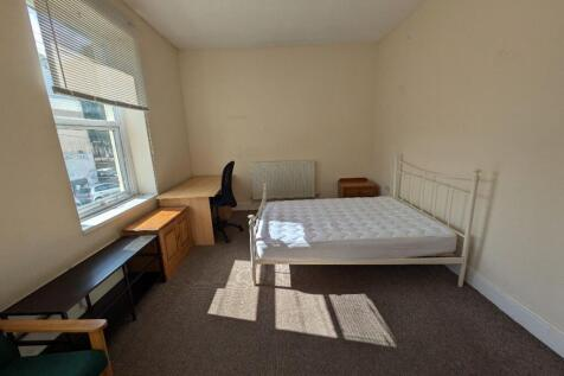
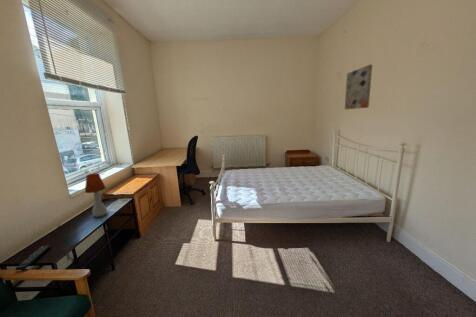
+ remote control [14,244,52,271]
+ table lamp [84,172,108,218]
+ wall art [344,64,373,110]
